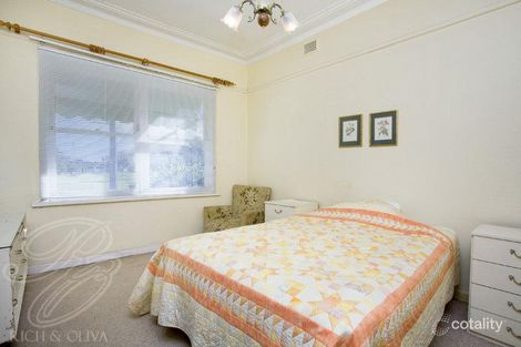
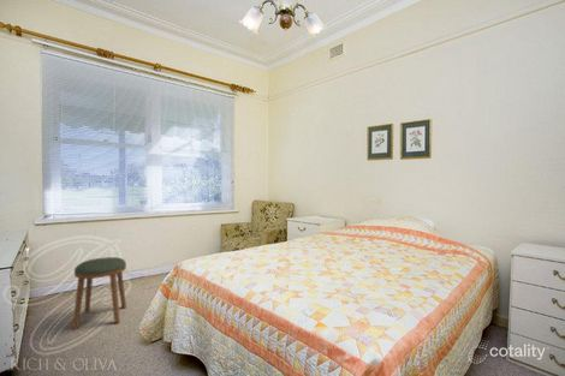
+ stool [71,256,127,330]
